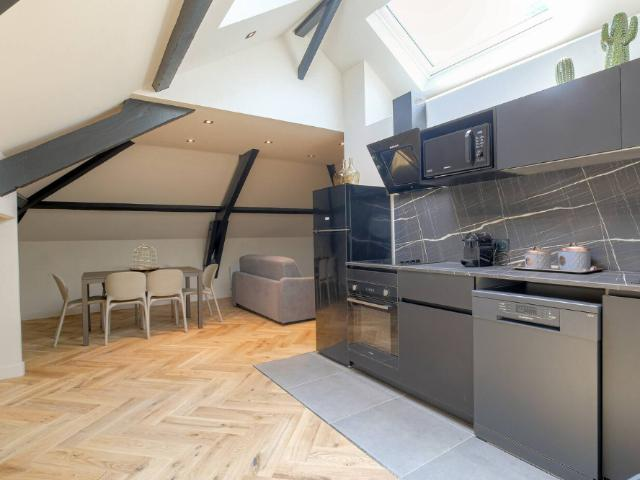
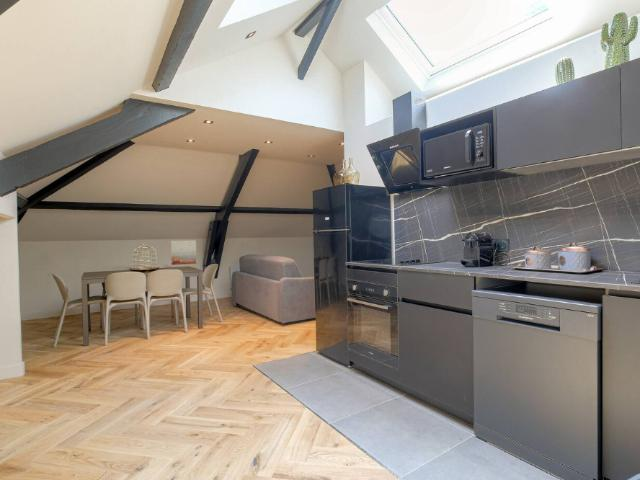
+ wall art [170,239,197,266]
